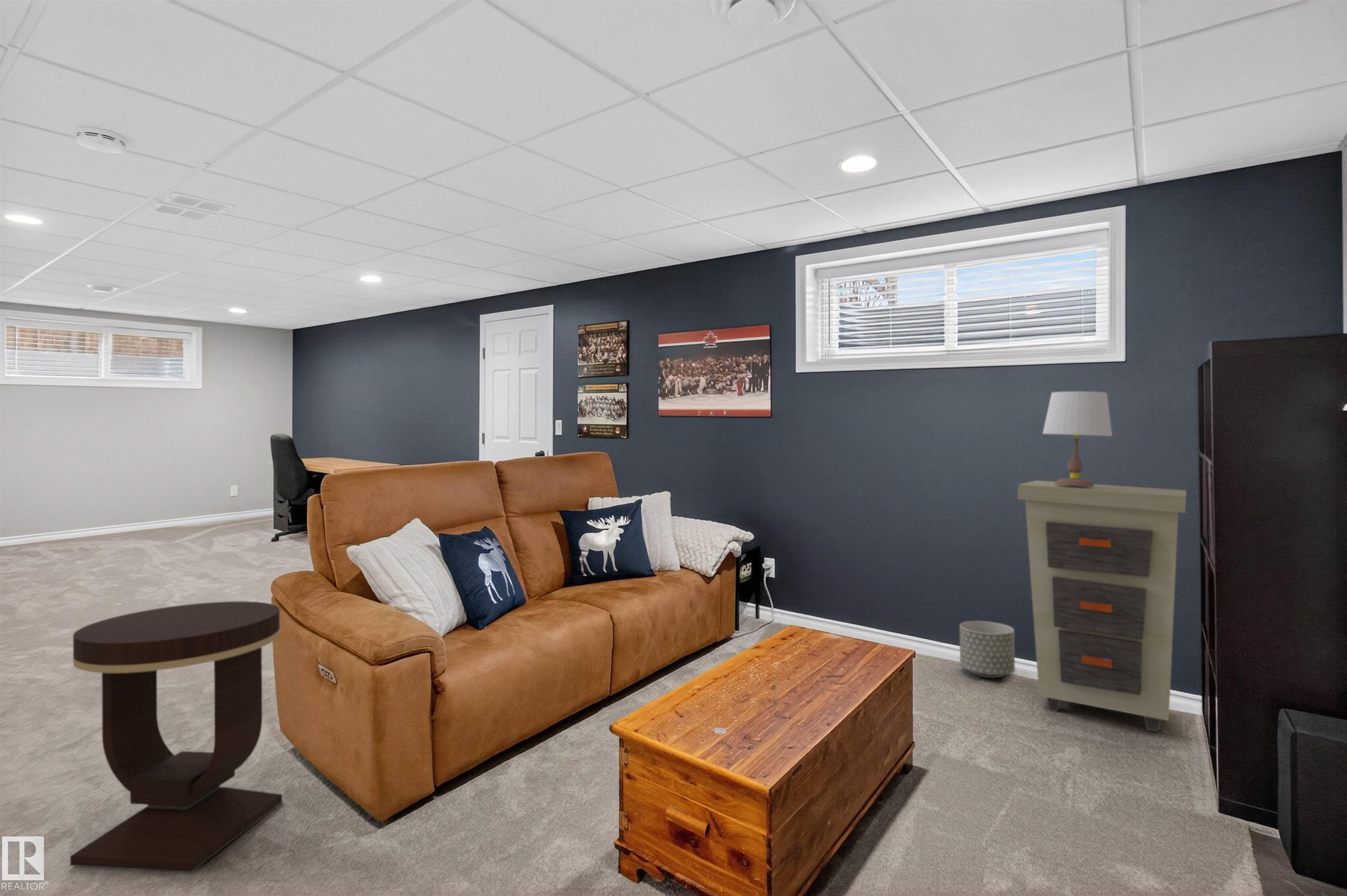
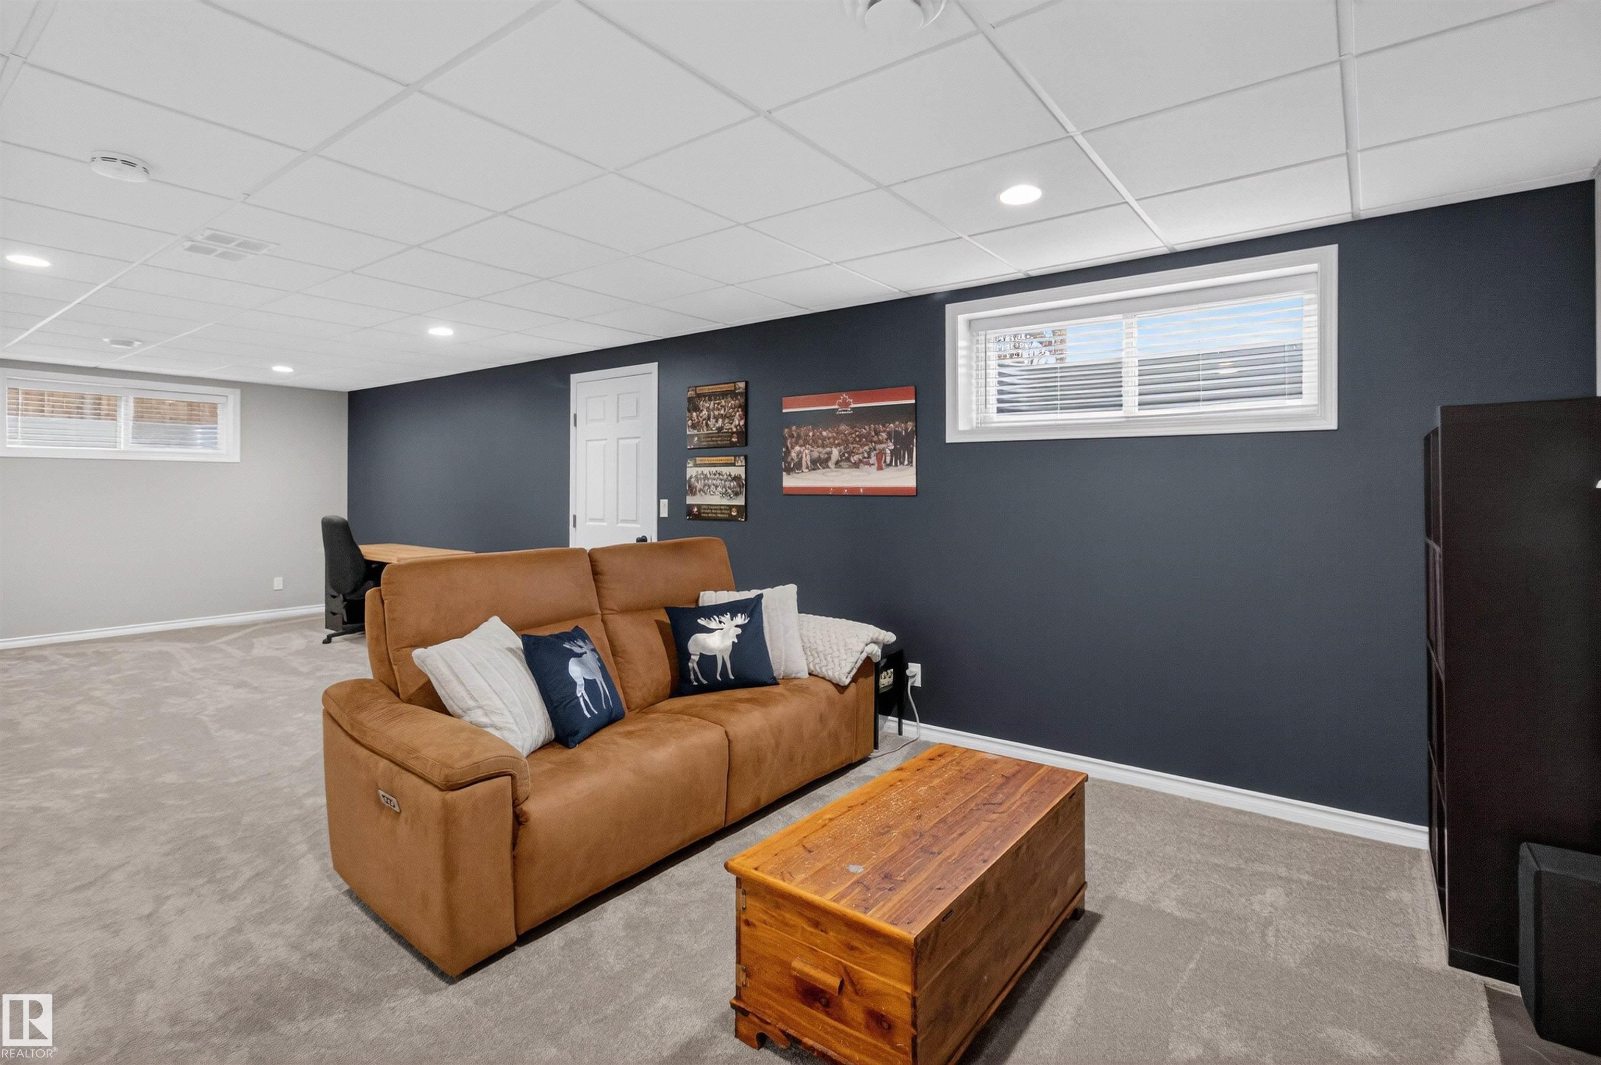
- planter [959,621,1016,679]
- cabinet [1017,480,1187,732]
- side table [70,601,283,873]
- table lamp [1042,391,1113,487]
